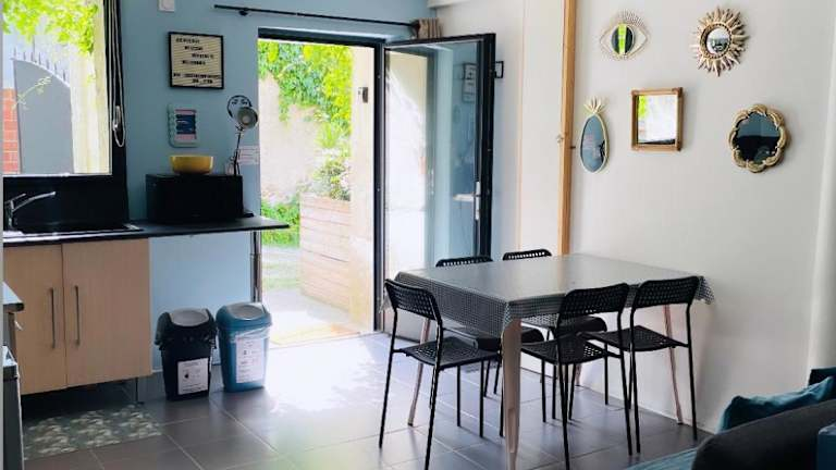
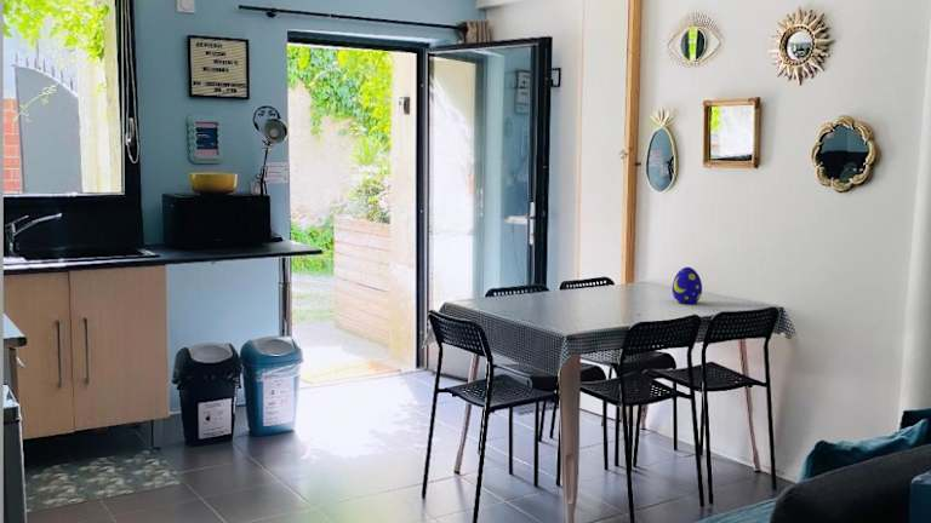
+ decorative egg [672,266,703,305]
